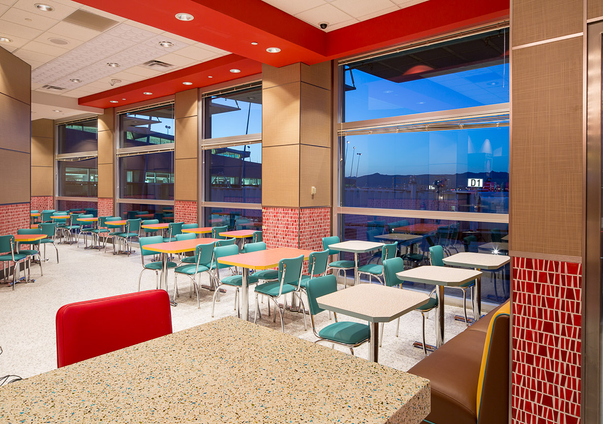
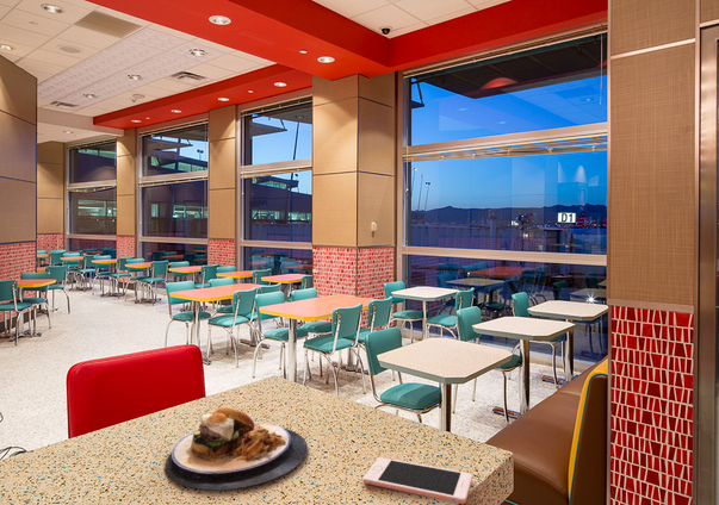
+ plate [163,406,309,491]
+ cell phone [362,456,473,505]
